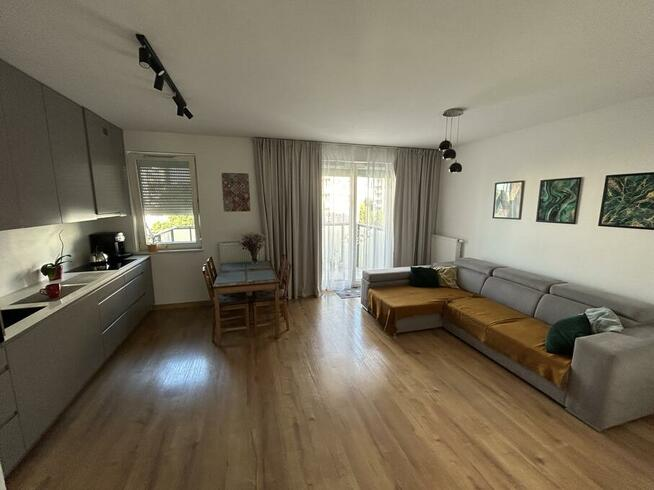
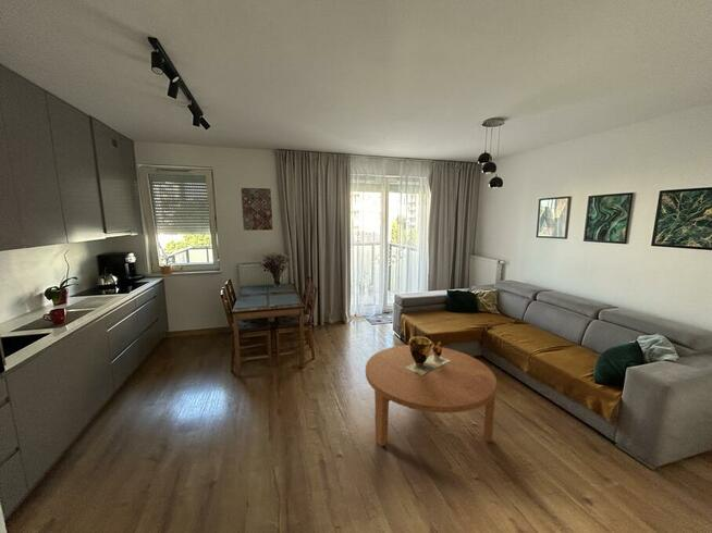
+ clay pot [405,336,451,375]
+ coffee table [365,344,498,447]
